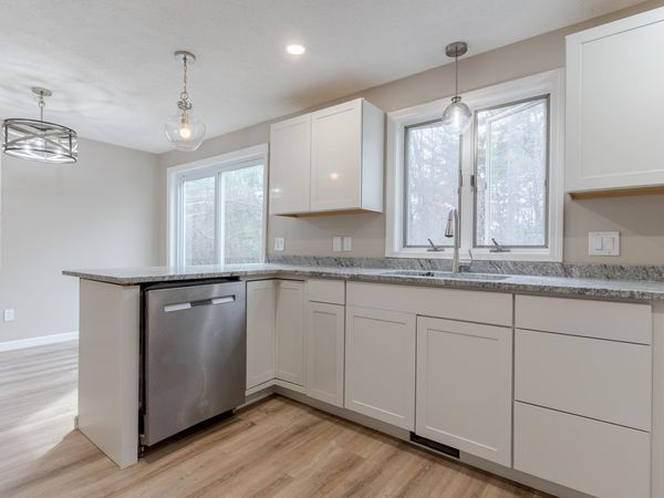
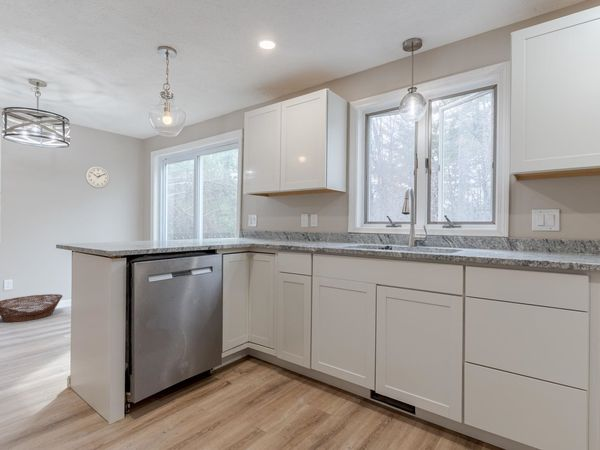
+ basket [0,293,64,323]
+ wall clock [84,165,111,189]
